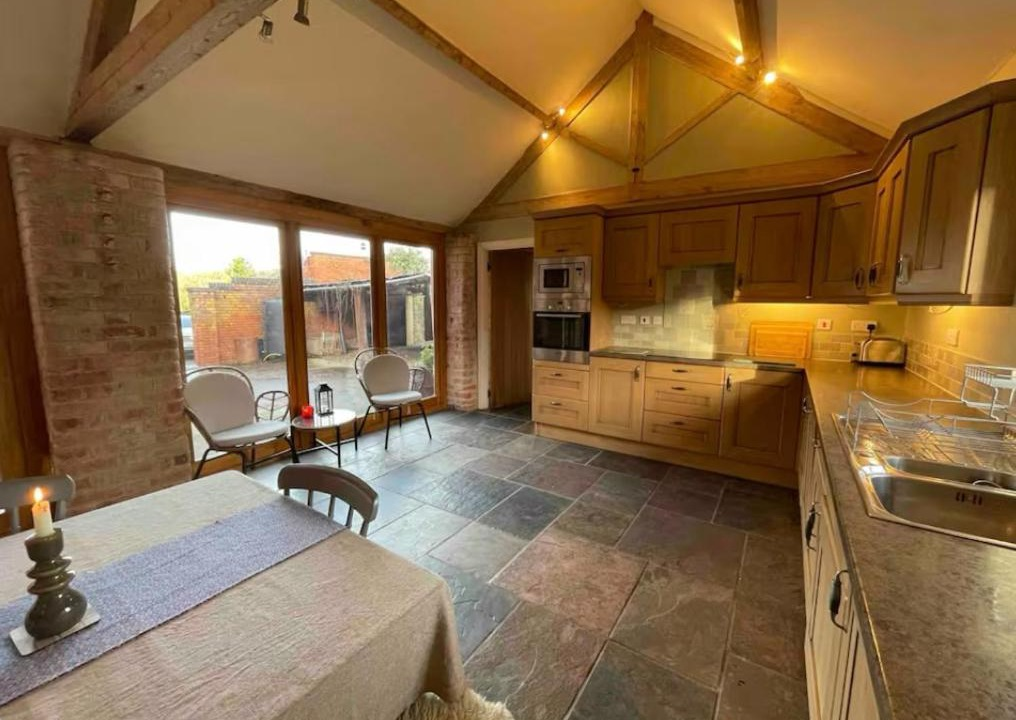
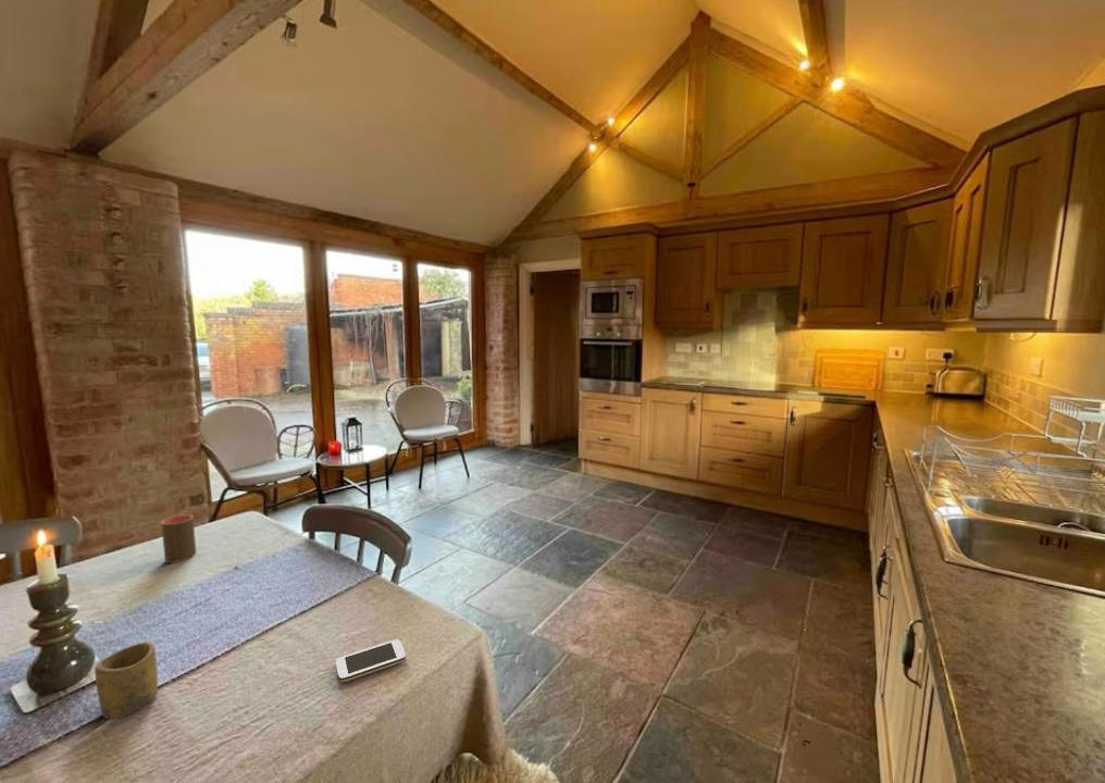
+ smartphone [335,638,407,683]
+ cup [94,641,159,721]
+ cup [160,513,198,564]
